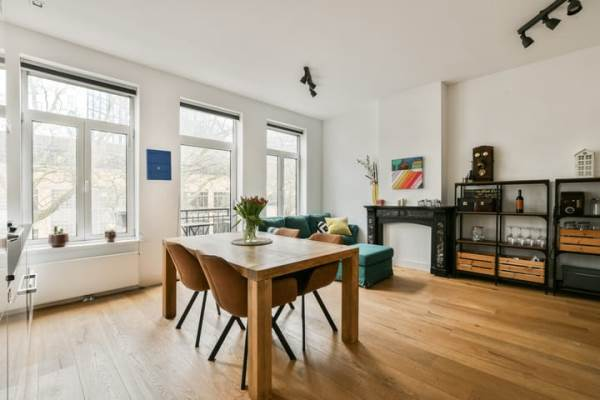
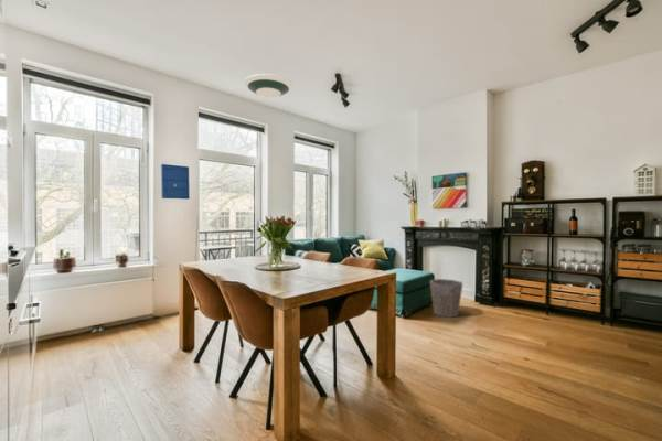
+ waste bin [429,278,463,319]
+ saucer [243,73,293,99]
